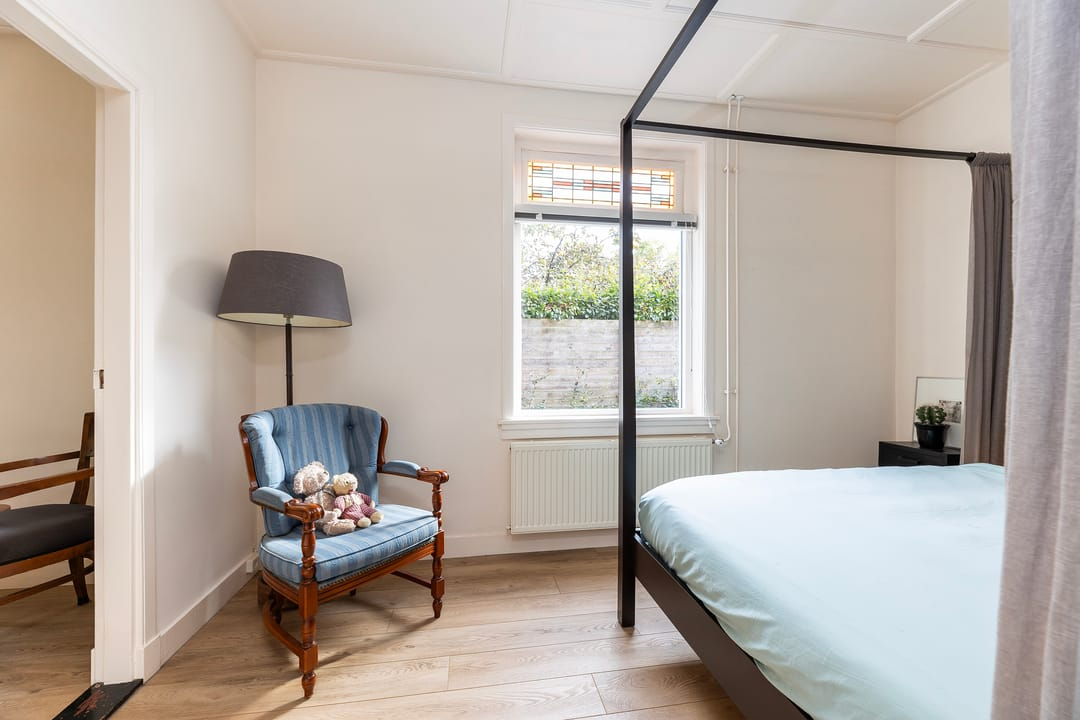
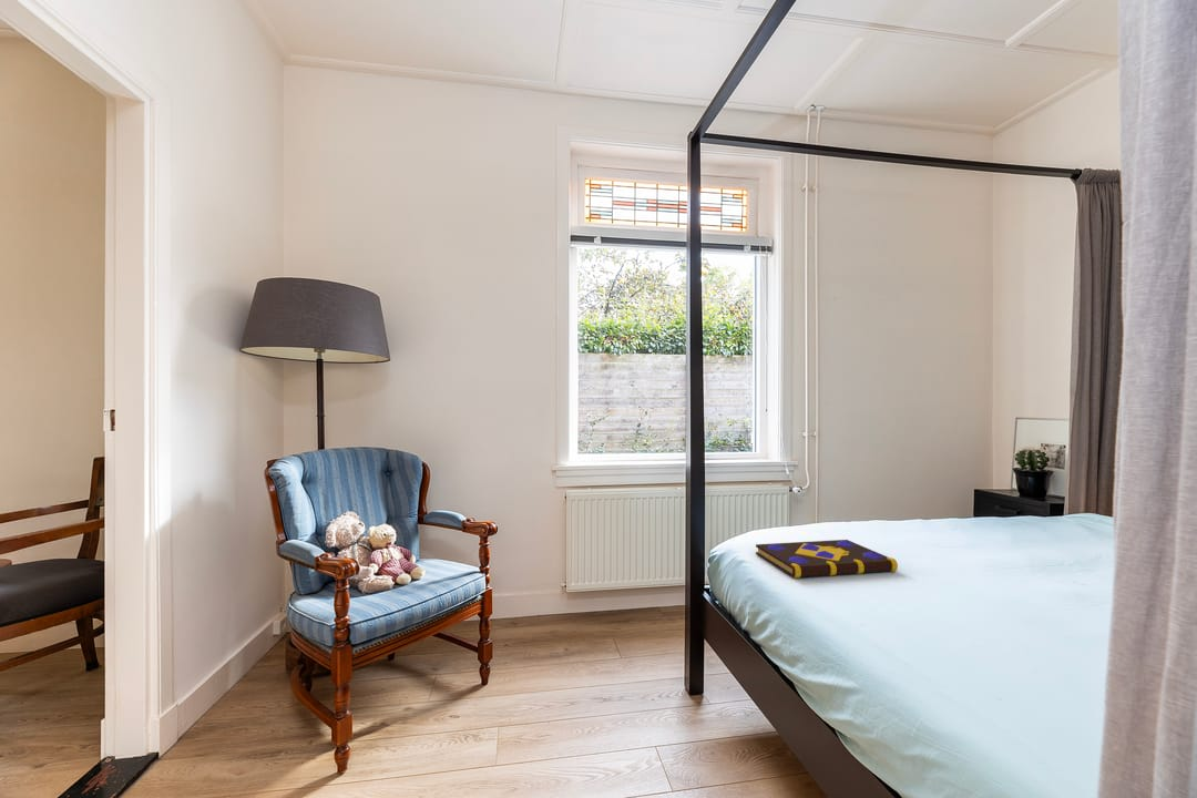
+ book [755,539,899,580]
